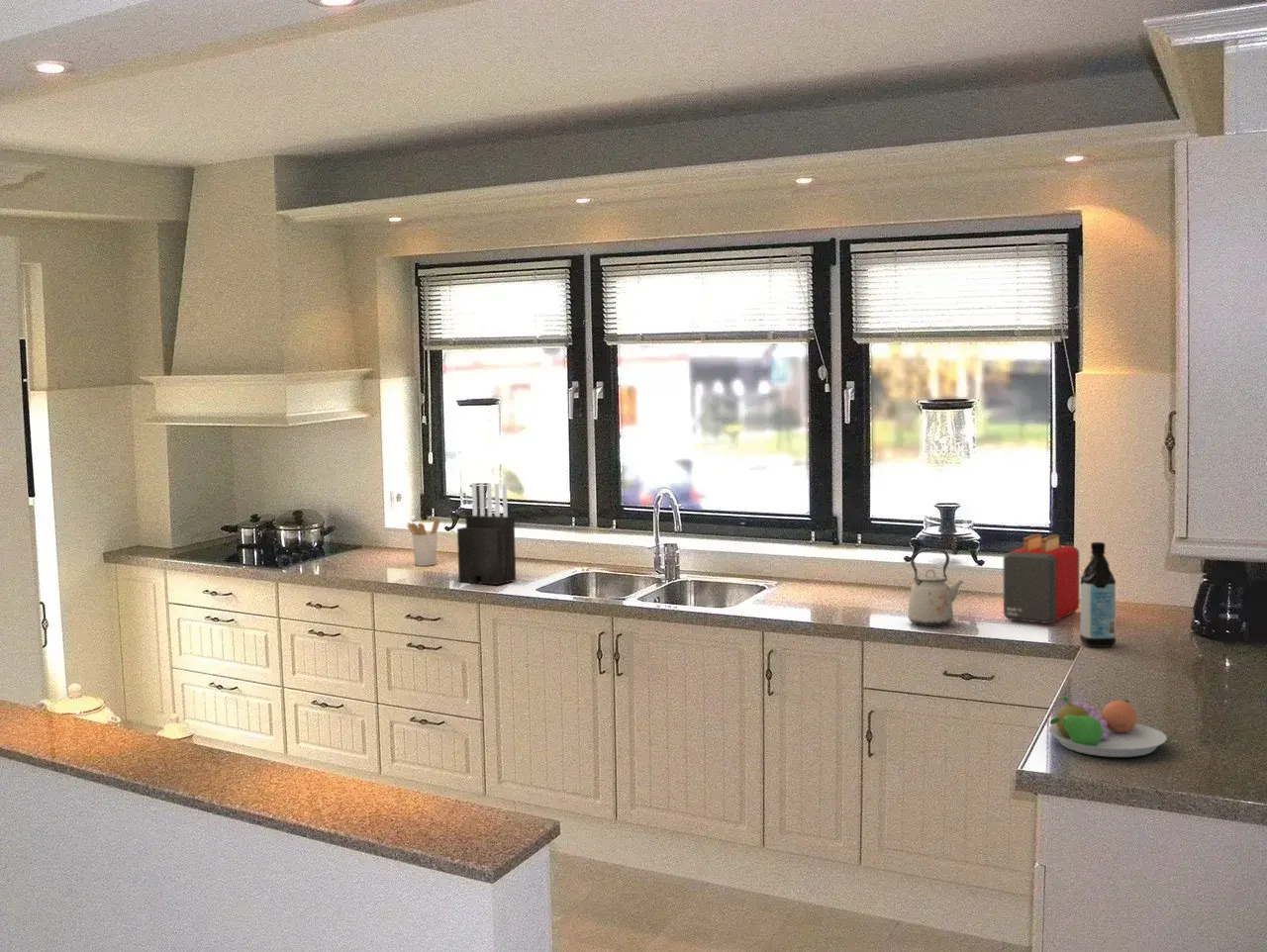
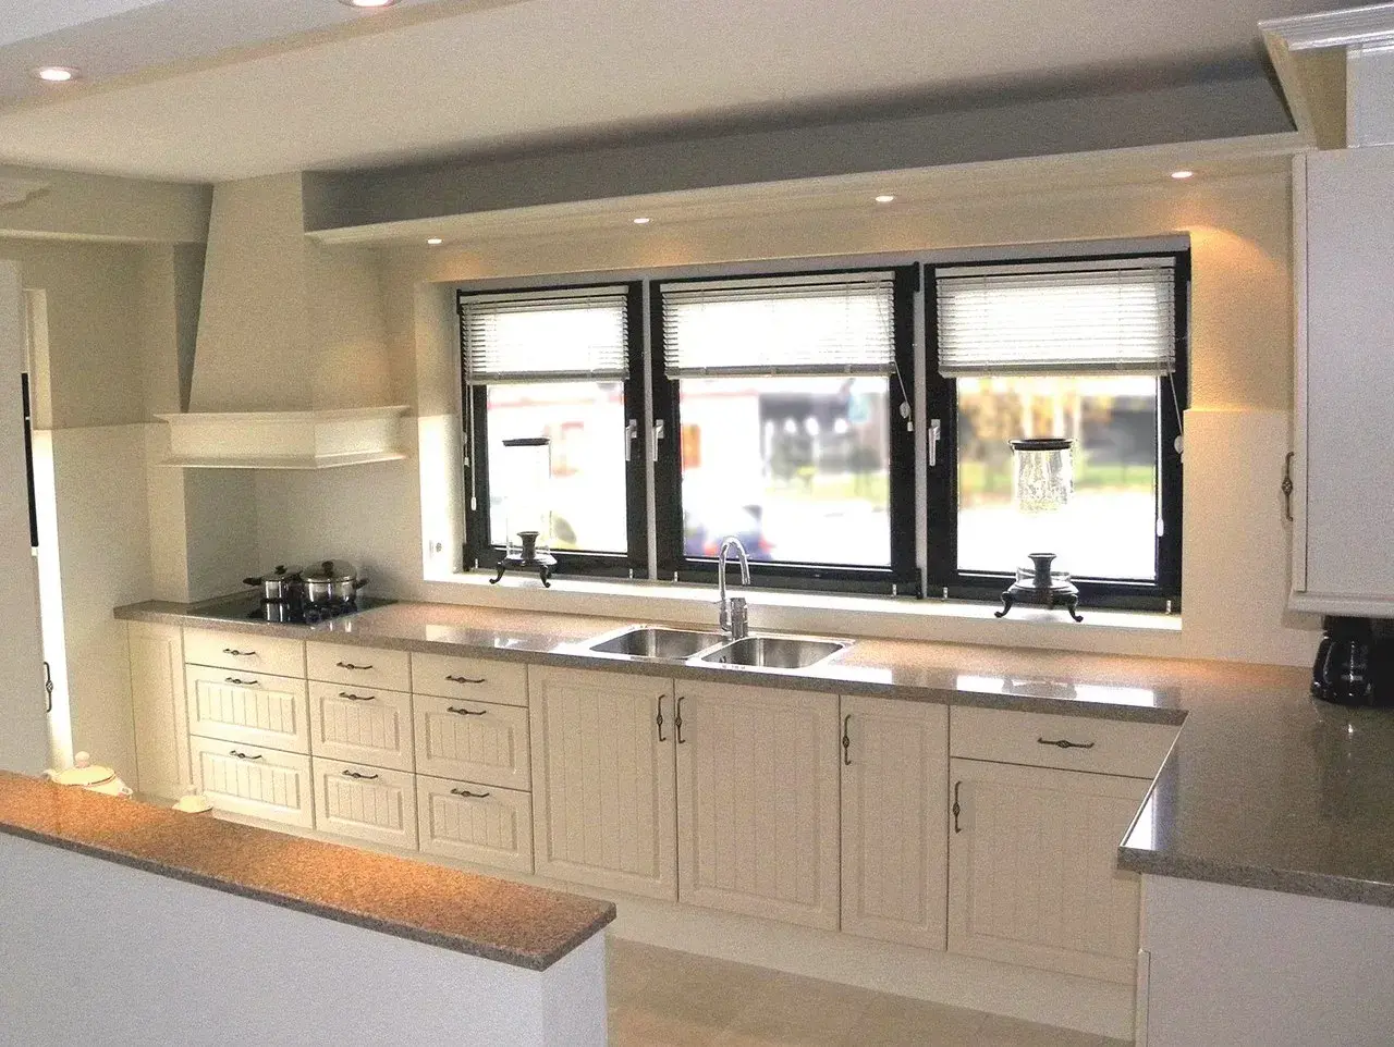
- knife block [456,482,517,586]
- fruit bowl [1048,696,1168,758]
- toaster [1003,533,1080,624]
- water bottle [1079,541,1118,648]
- kettle [907,548,965,627]
- utensil holder [406,518,440,567]
